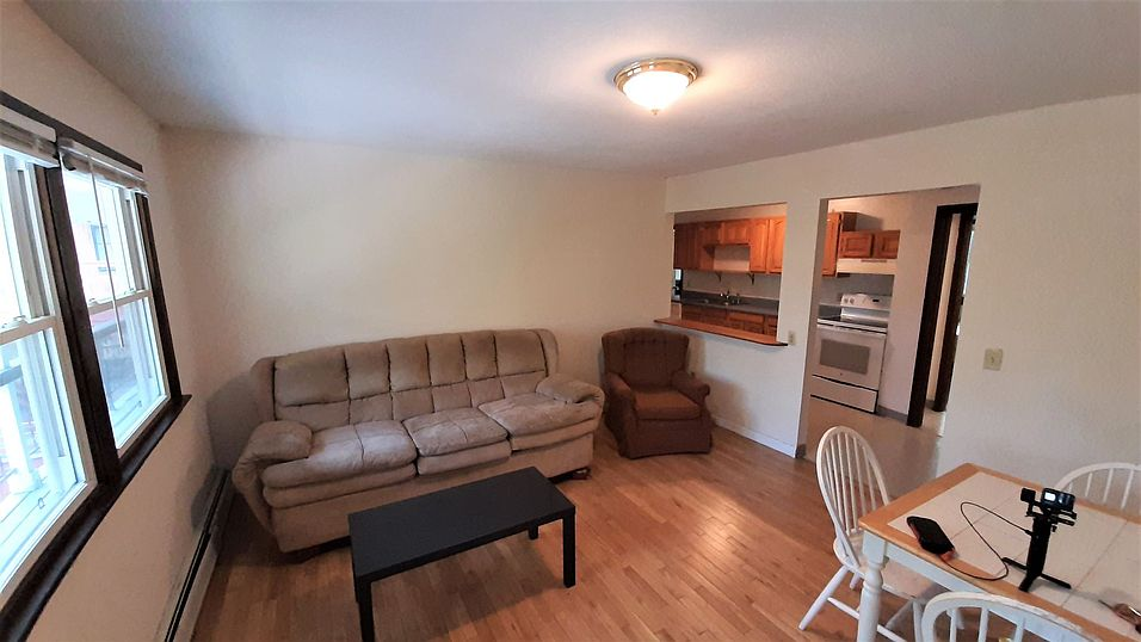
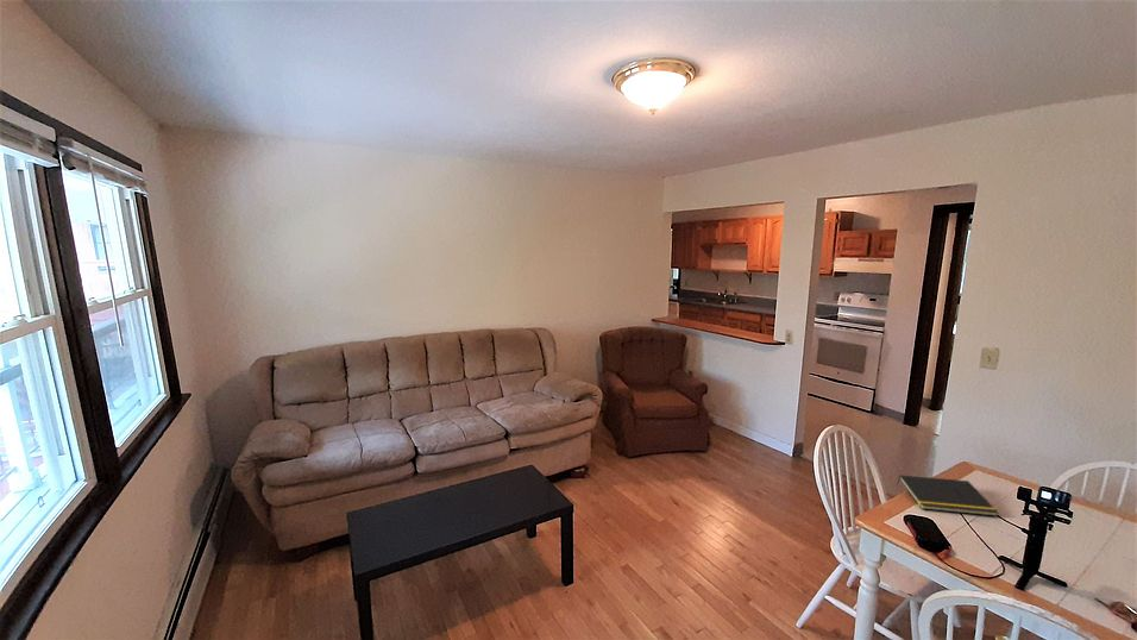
+ notepad [896,473,999,517]
